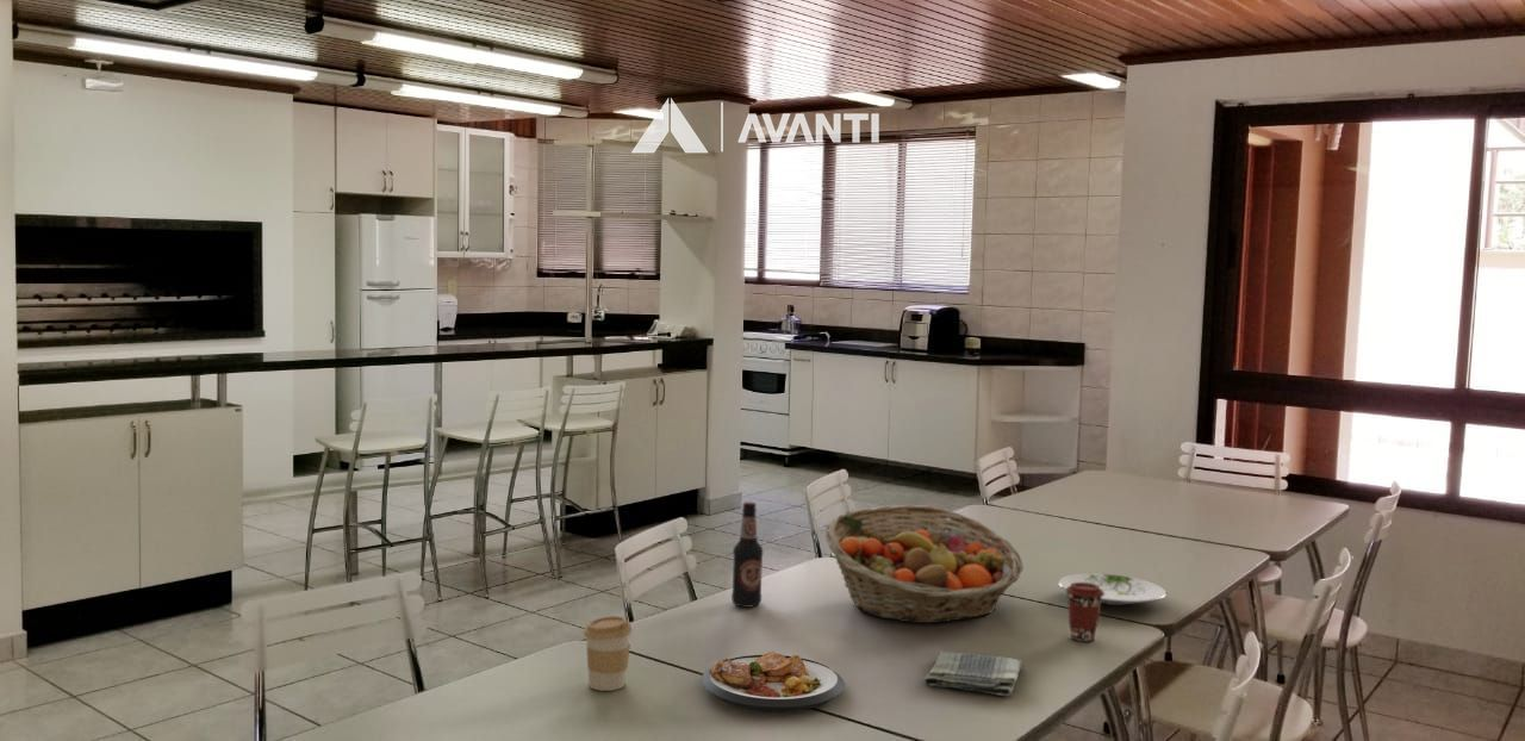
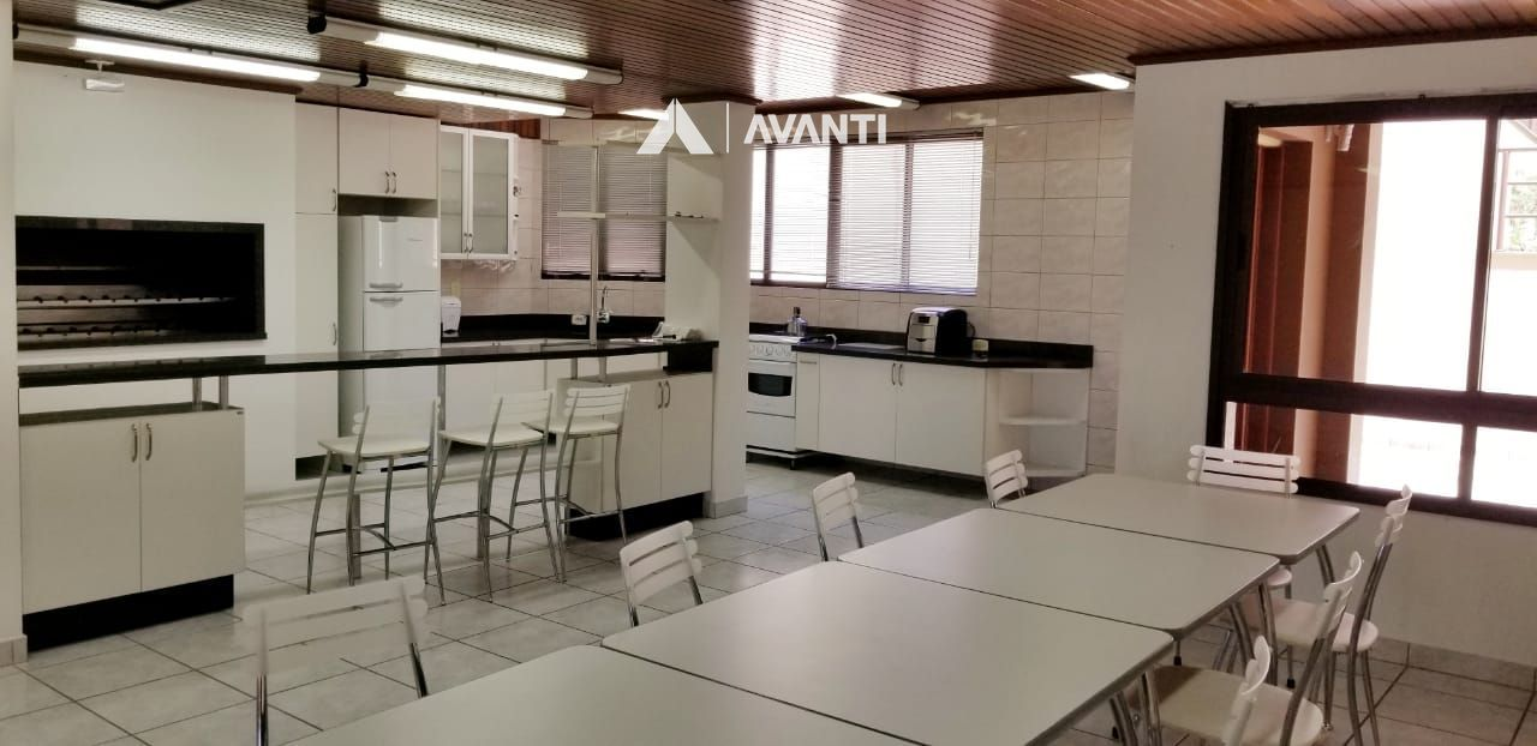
- bottle [730,500,764,609]
- coffee cup [583,615,634,692]
- plate [701,650,846,714]
- plate [1057,573,1168,606]
- fruit basket [823,504,1025,624]
- coffee cup [1065,583,1104,643]
- dish towel [922,650,1023,697]
